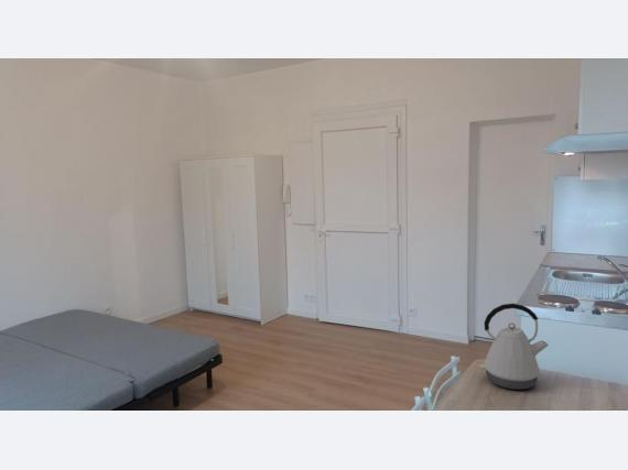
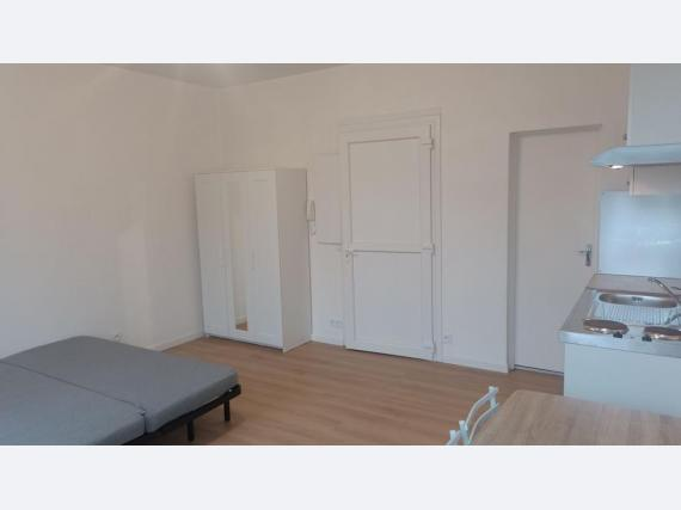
- kettle [478,303,550,391]
